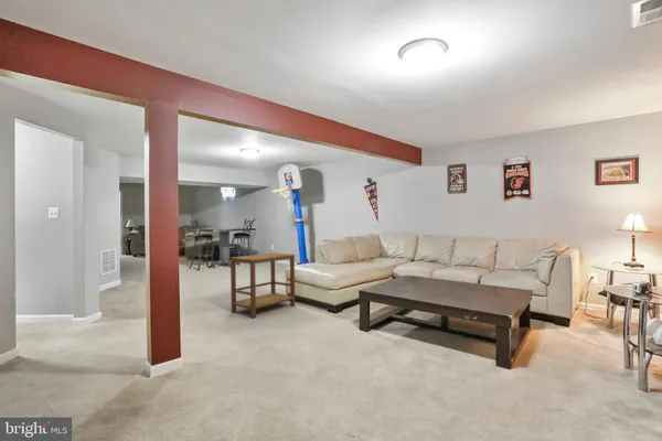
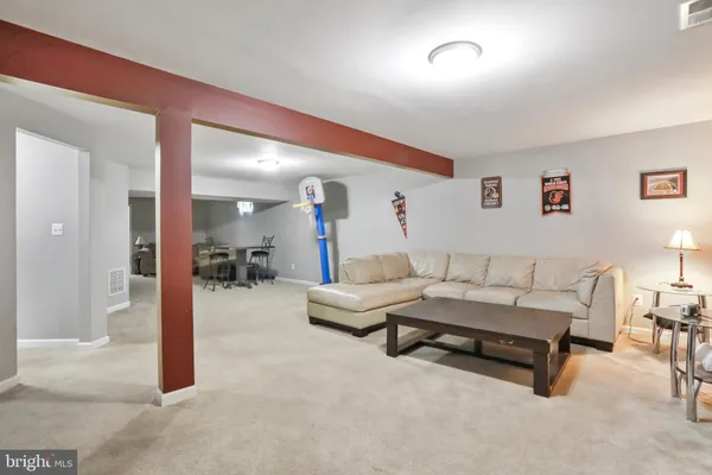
- side table [229,252,296,319]
